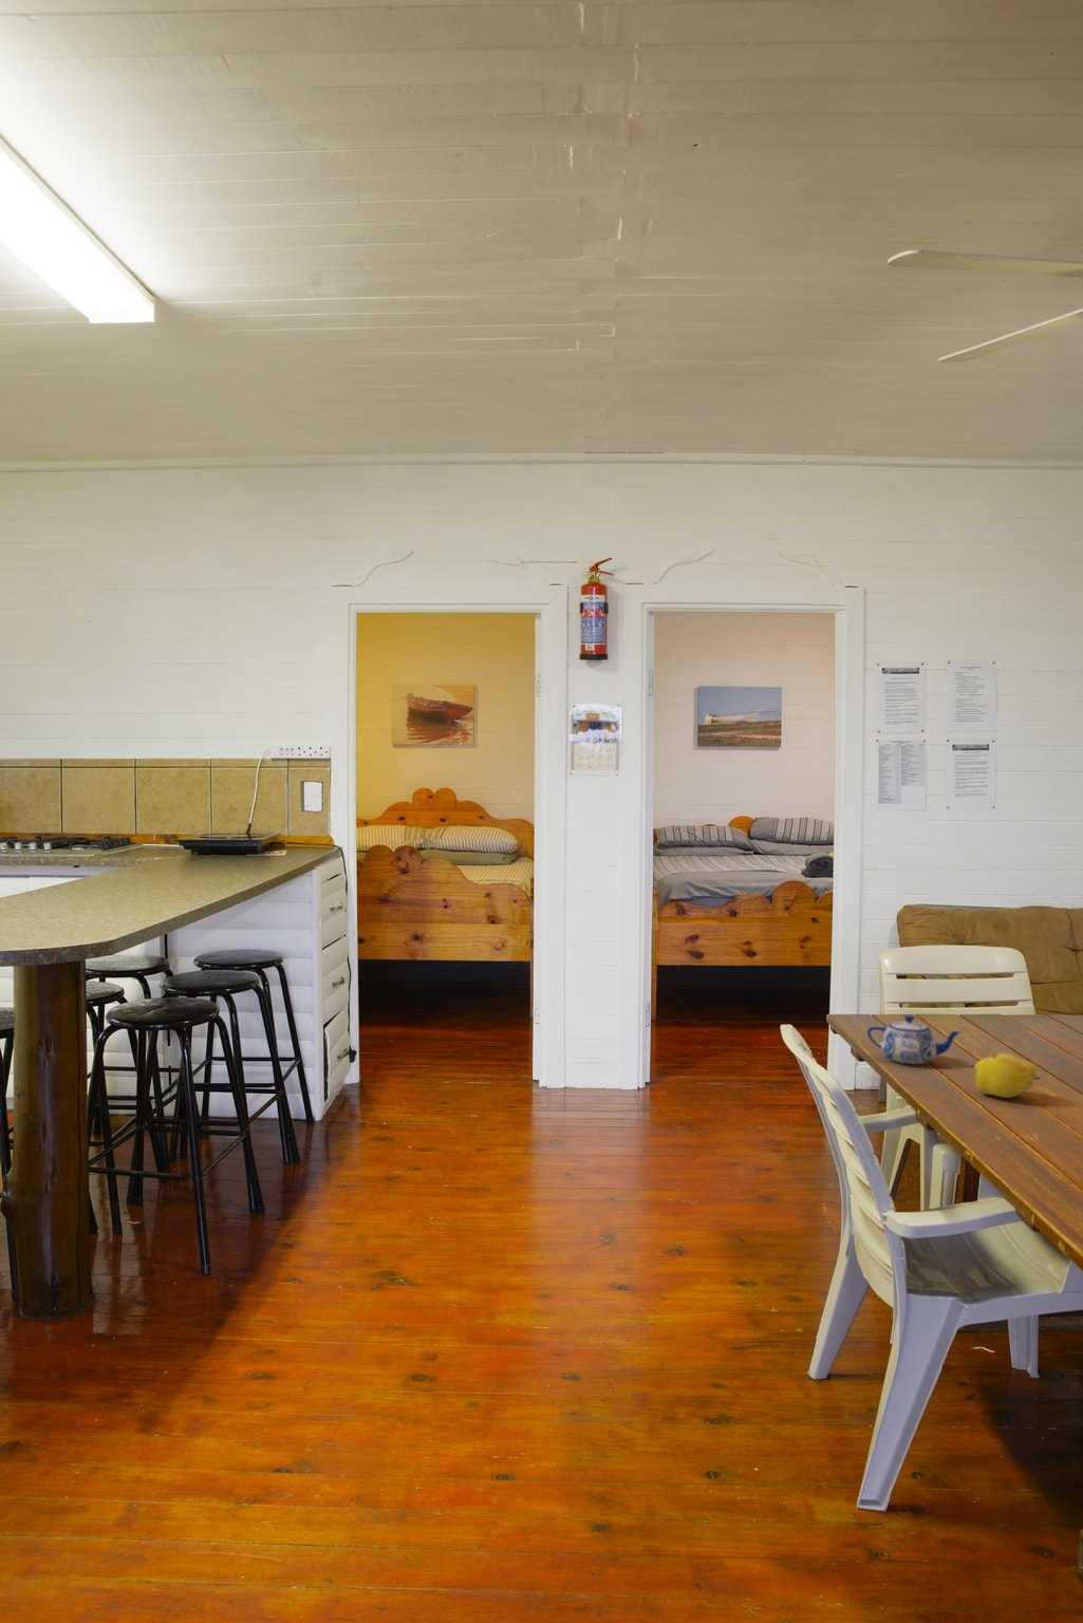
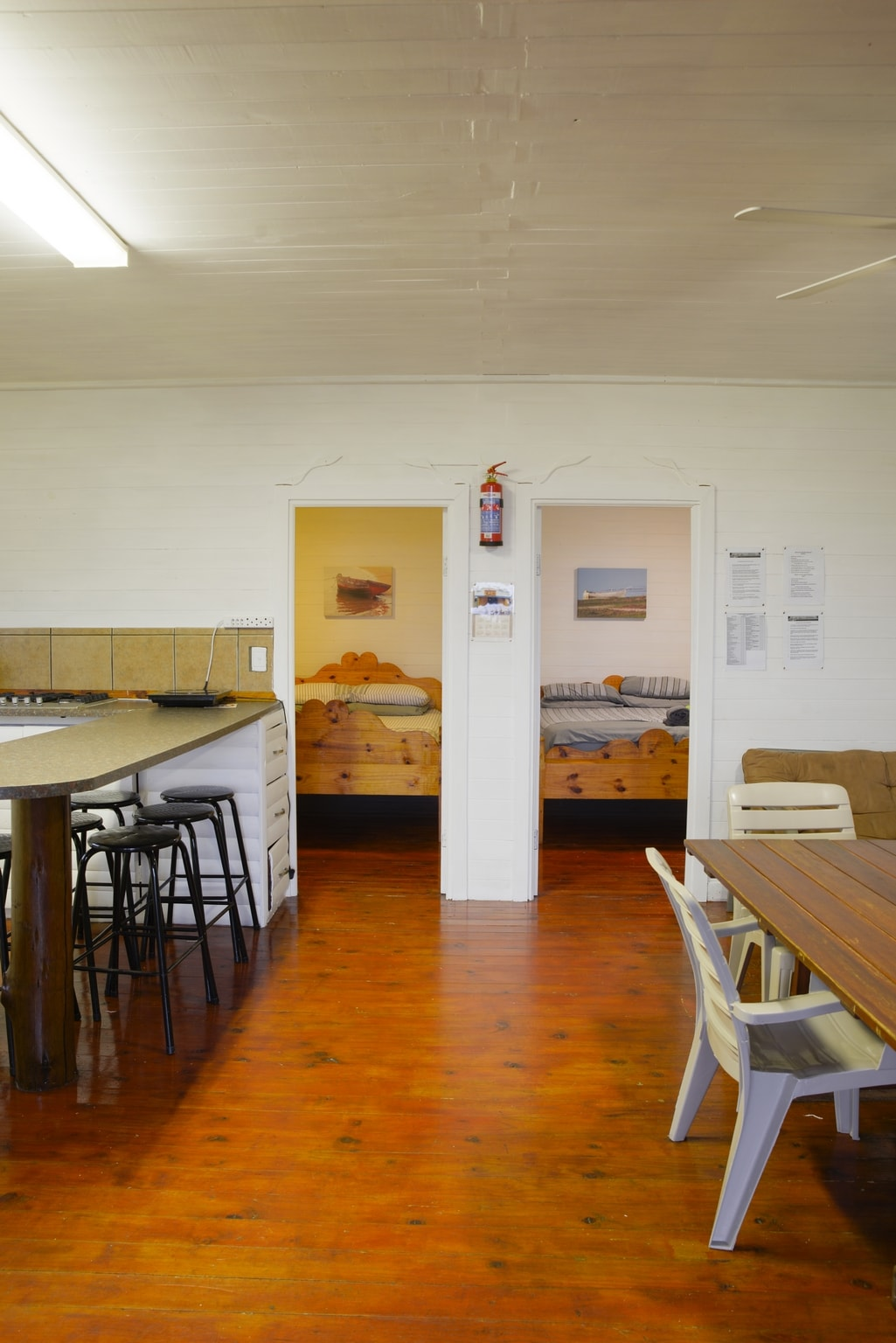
- fruit [973,1053,1042,1099]
- teapot [867,1014,962,1065]
